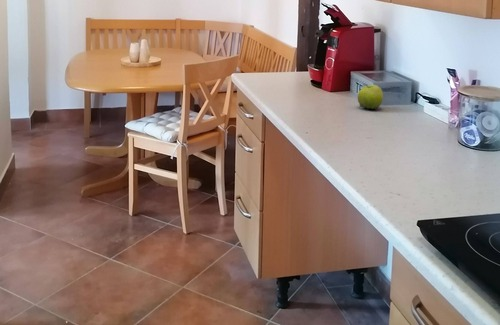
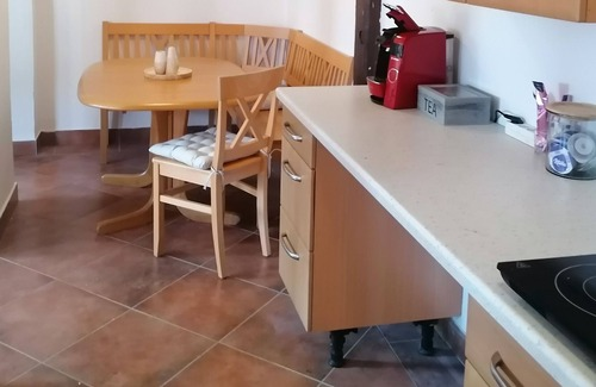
- fruit [357,84,384,110]
